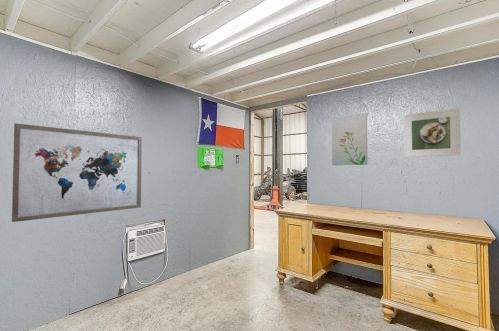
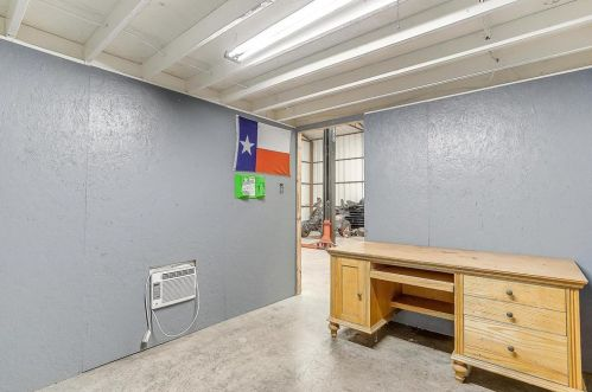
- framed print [402,107,462,158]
- wall art [11,122,143,223]
- wall art [331,112,368,166]
